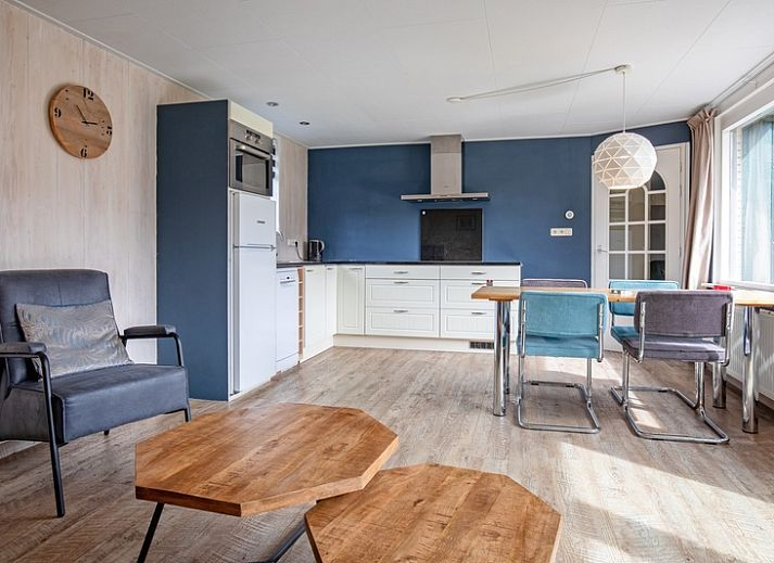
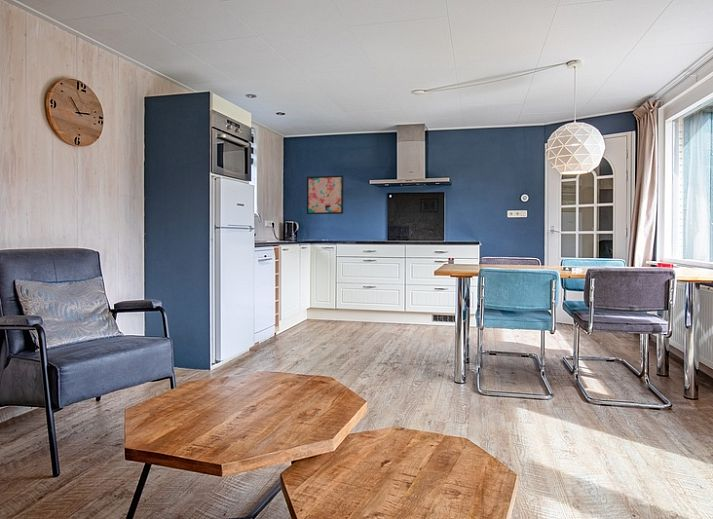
+ wall art [306,174,345,215]
